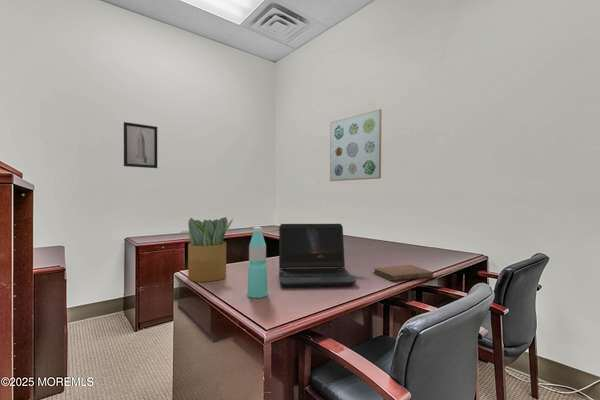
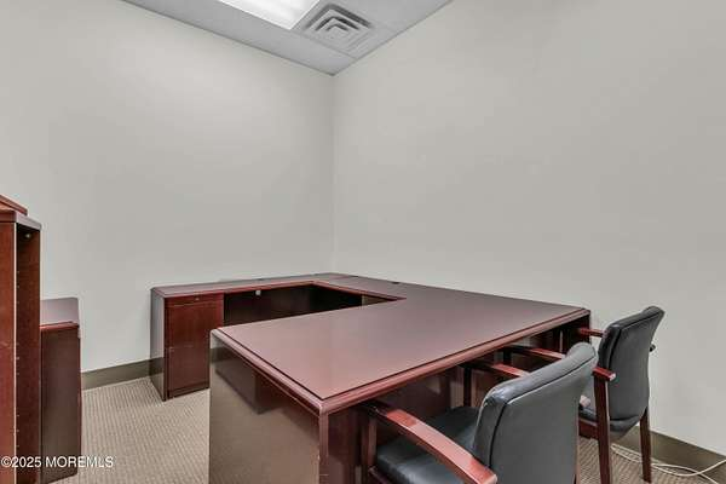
- potted plant [186,216,234,283]
- notebook [372,264,434,282]
- wall art [123,121,158,169]
- wall art [329,108,382,182]
- laptop computer [278,223,357,288]
- water bottle [246,226,268,299]
